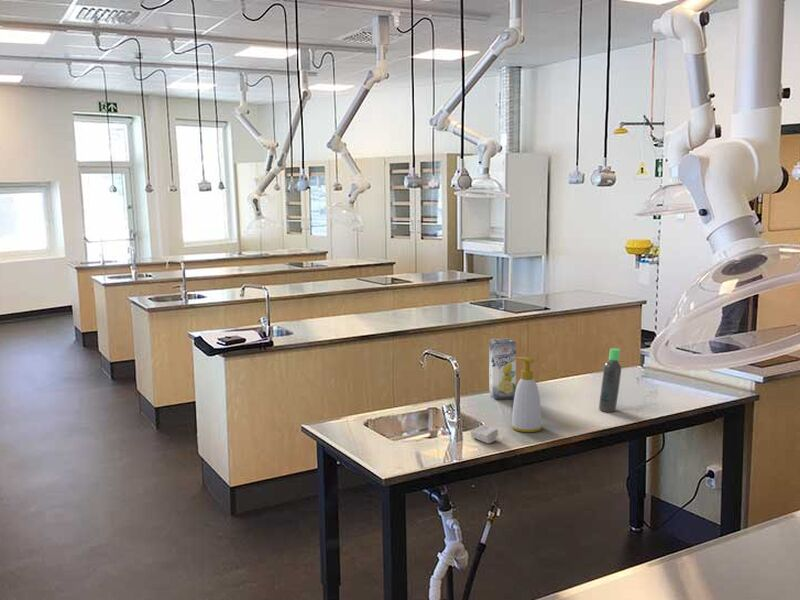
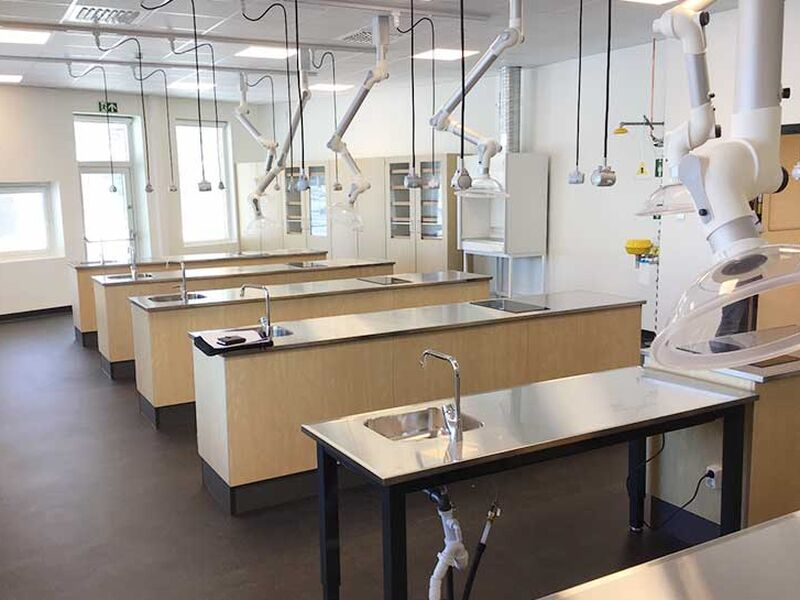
- soap bar [470,424,499,444]
- soap bottle [510,356,543,433]
- juice carton [488,337,517,401]
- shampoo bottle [598,347,622,413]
